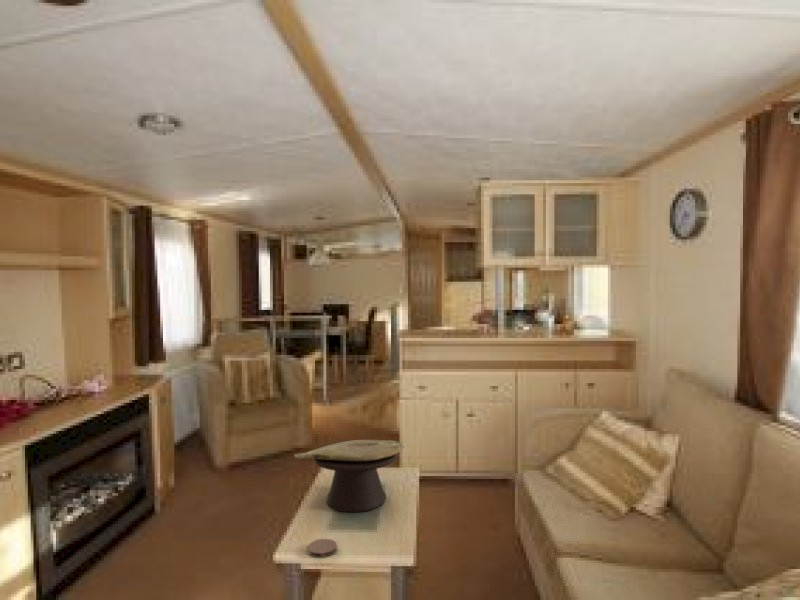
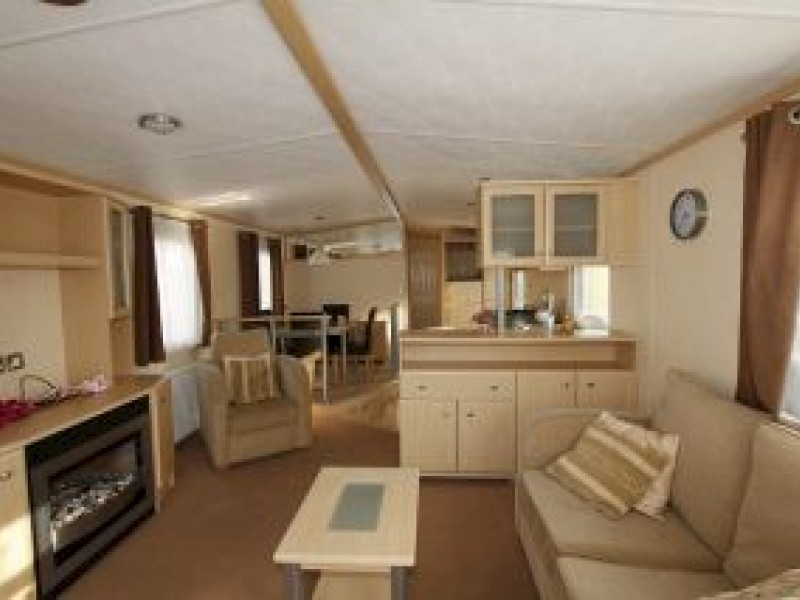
- decorative bowl [293,439,405,513]
- coaster [307,538,338,558]
